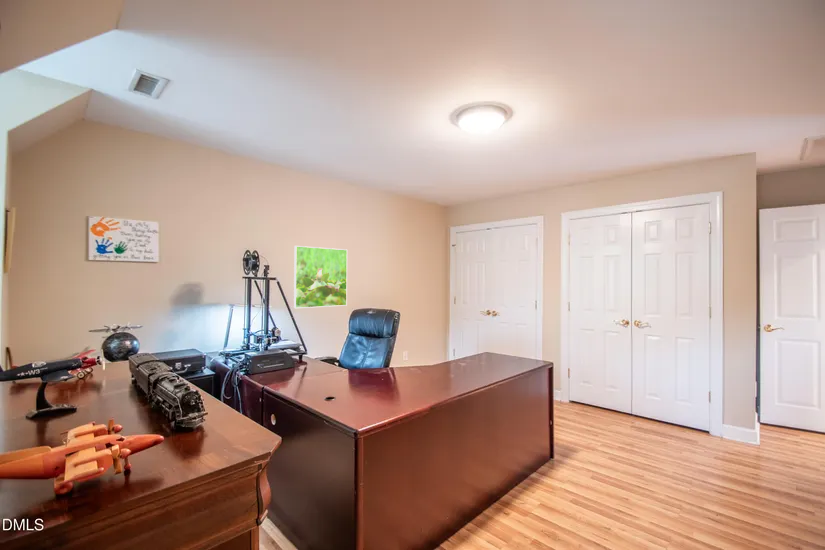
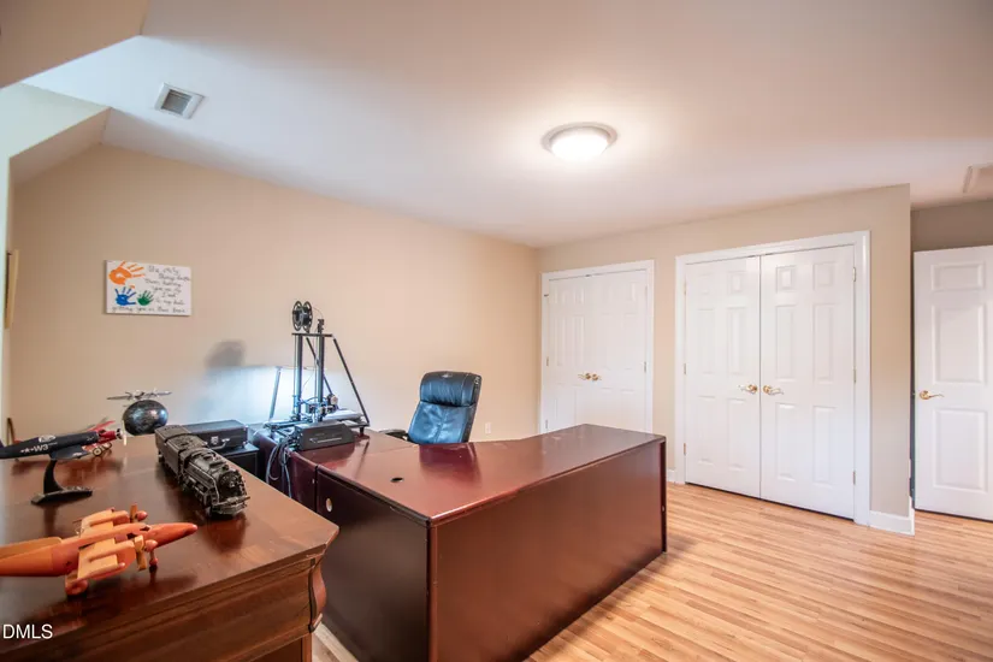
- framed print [293,245,348,309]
